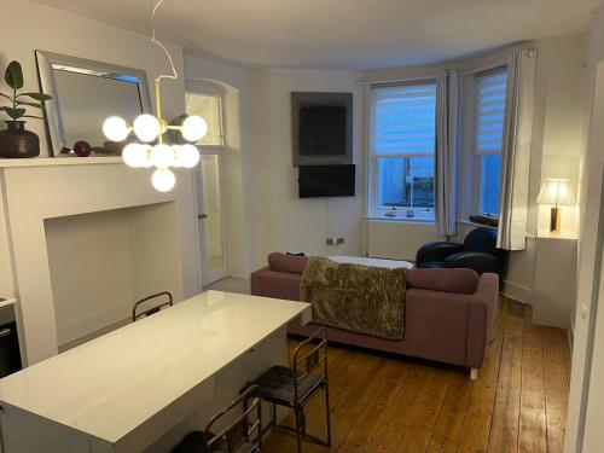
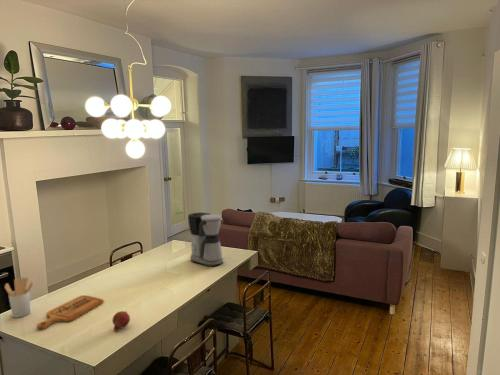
+ cutting board [36,294,104,330]
+ utensil holder [4,276,34,318]
+ coffee maker [187,212,224,268]
+ fruit [112,310,131,332]
